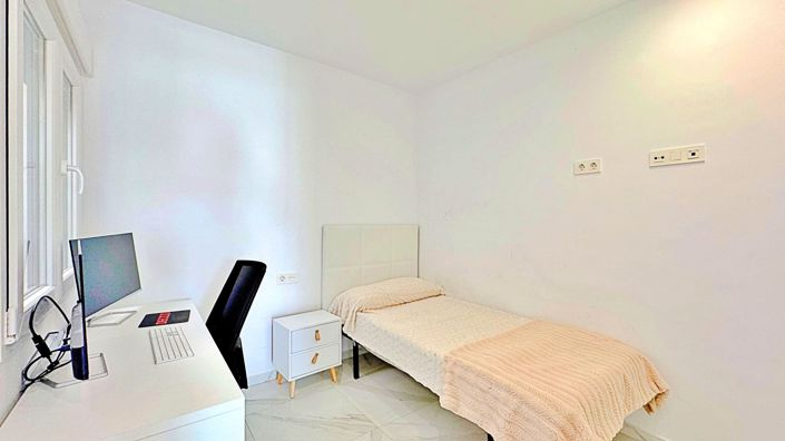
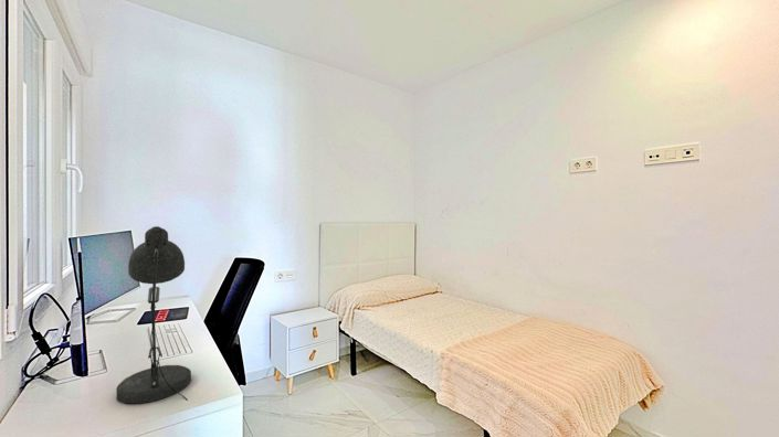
+ desk lamp [115,225,192,405]
